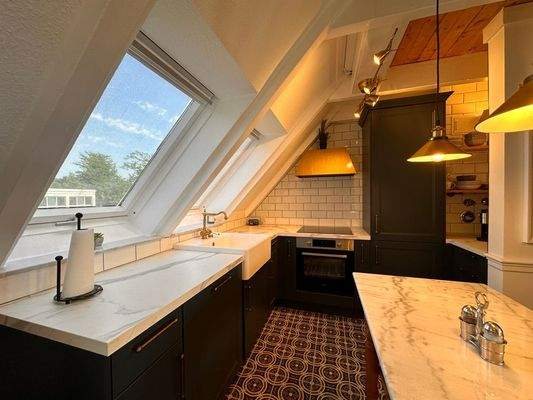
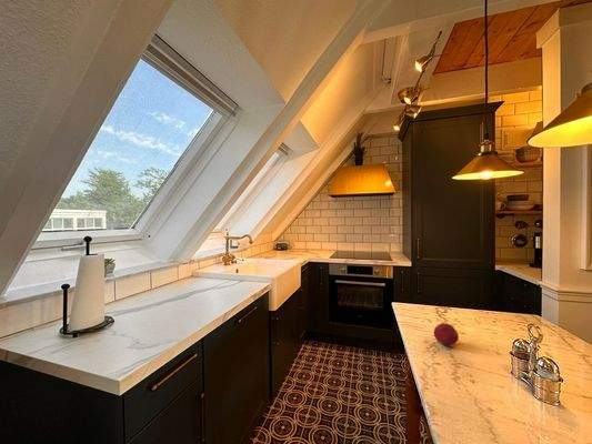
+ apple [433,322,460,346]
